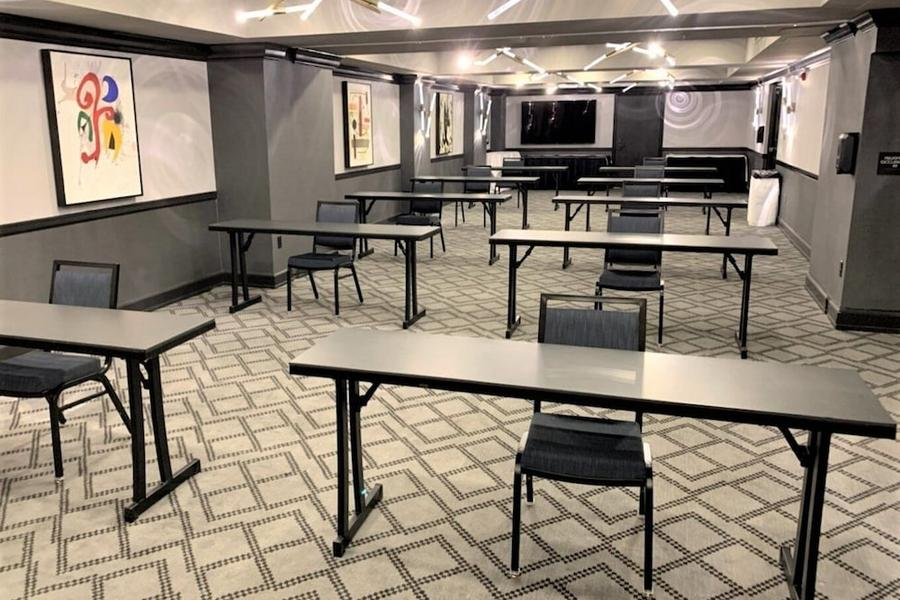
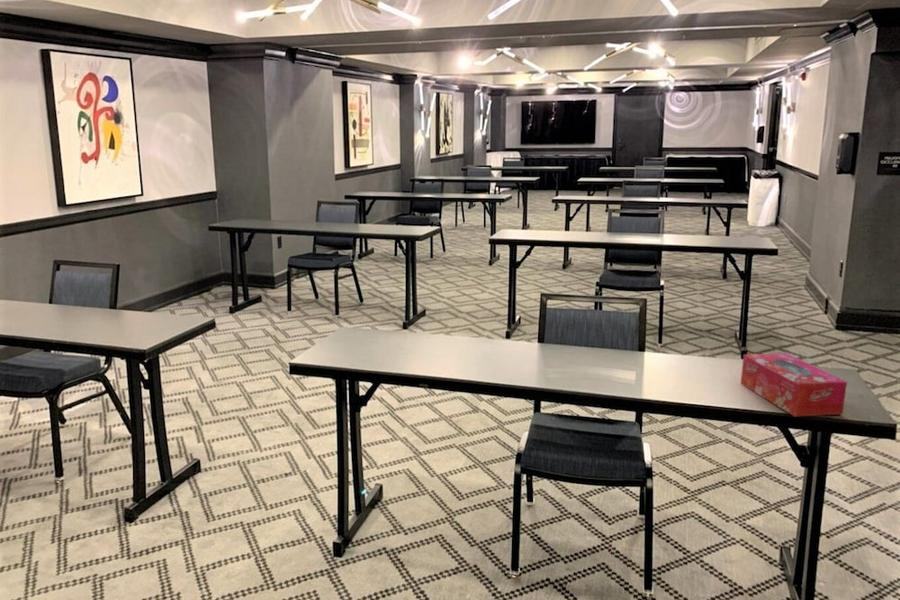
+ tissue box [740,352,848,418]
